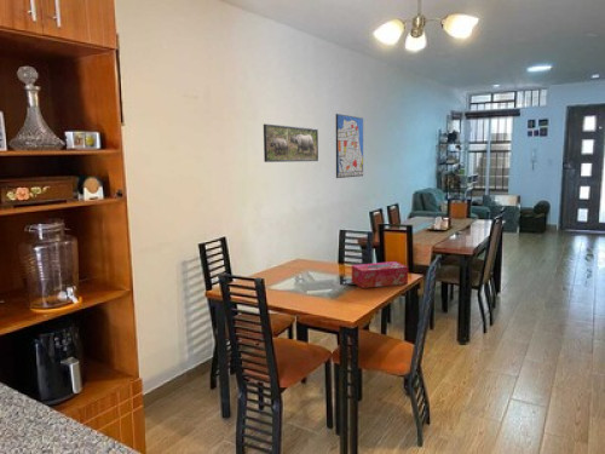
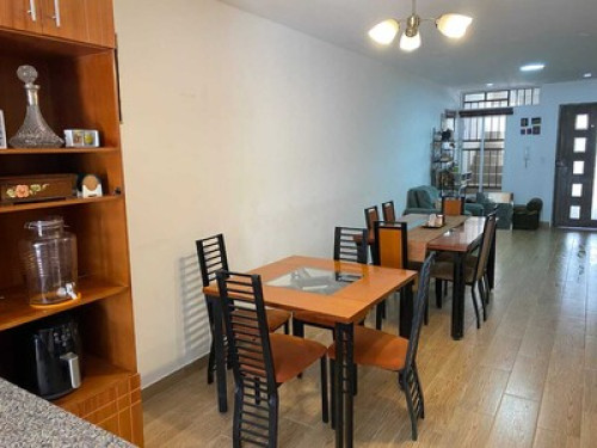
- tissue box [351,260,409,289]
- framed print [263,122,319,163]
- wall art [335,113,364,179]
